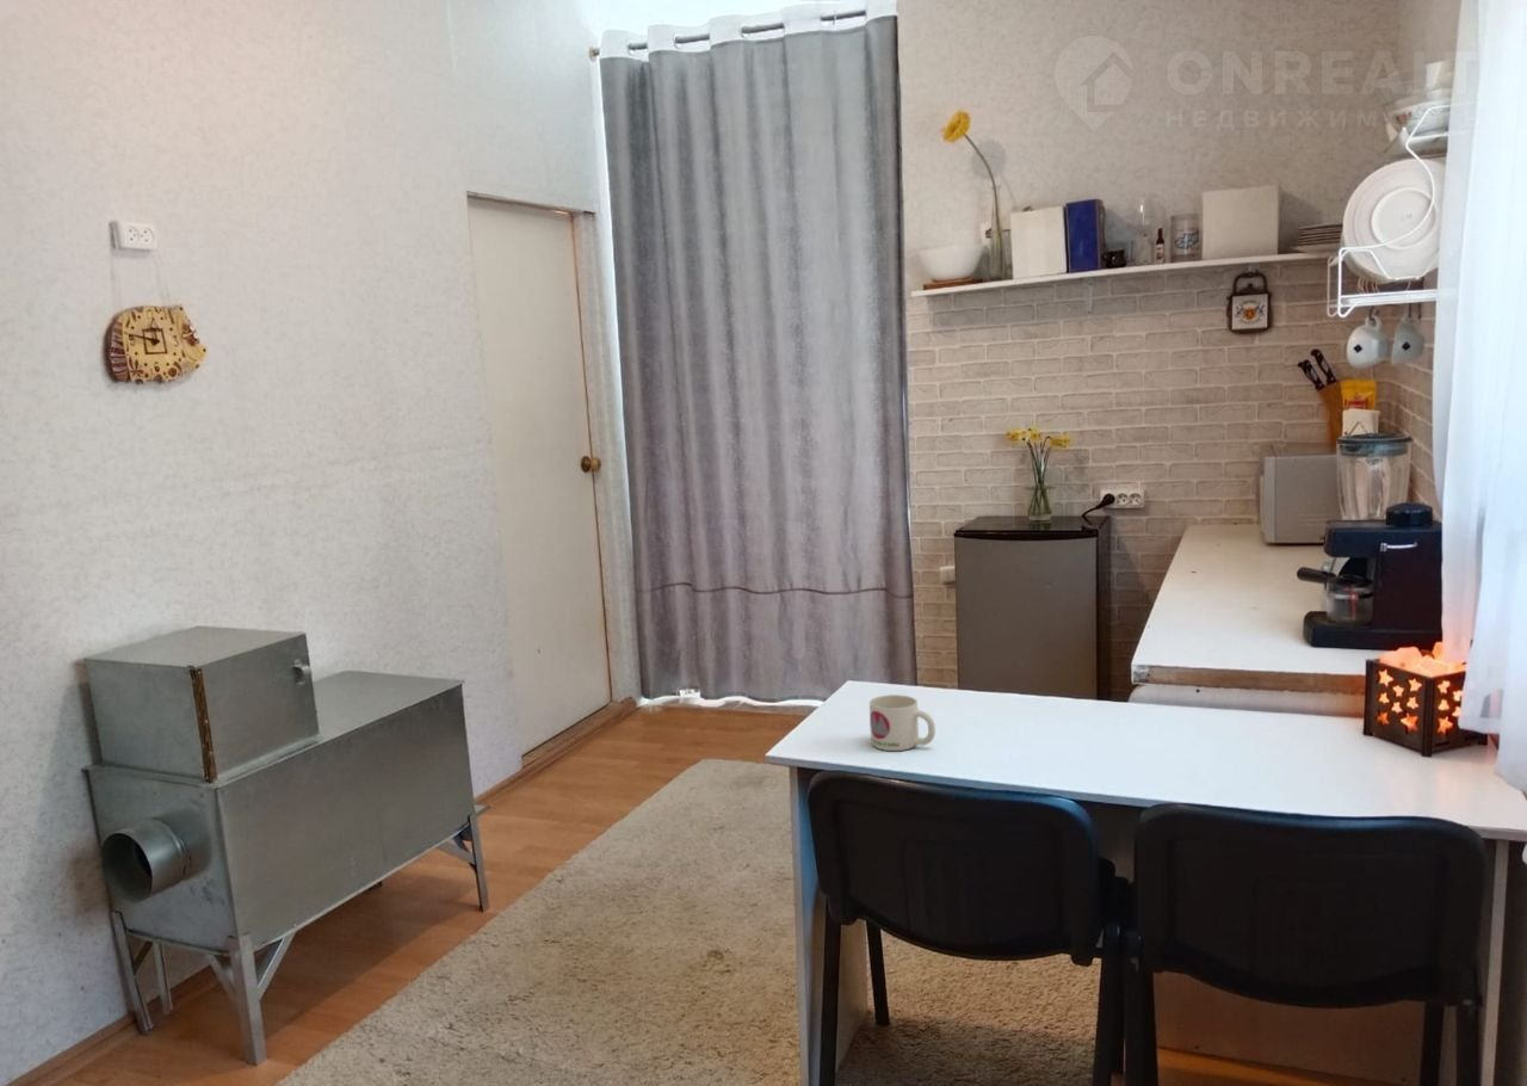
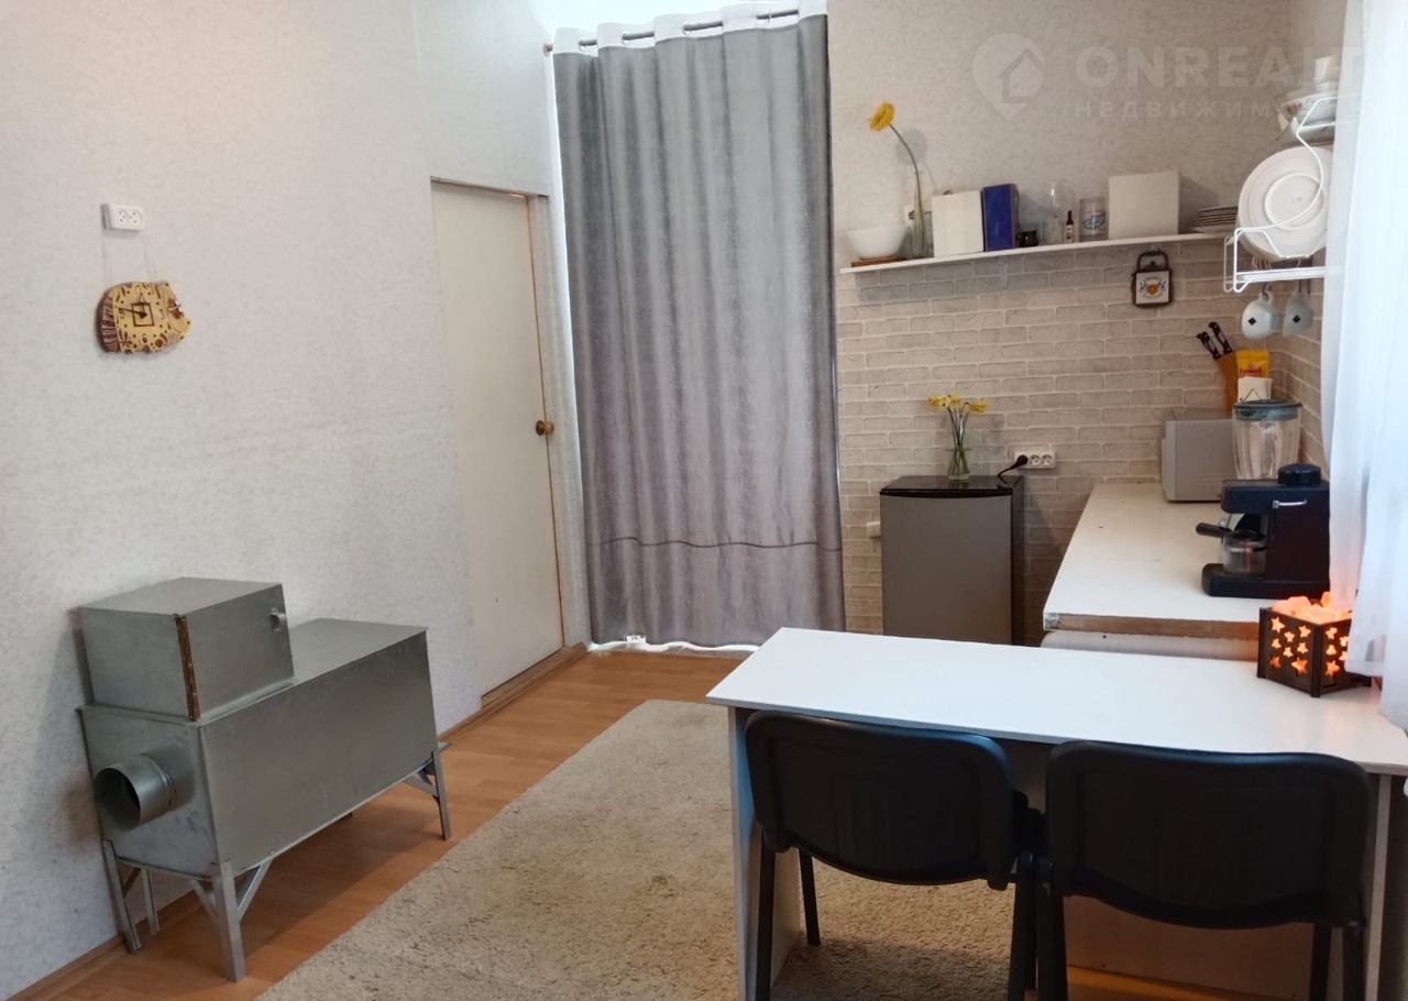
- mug [868,693,936,752]
